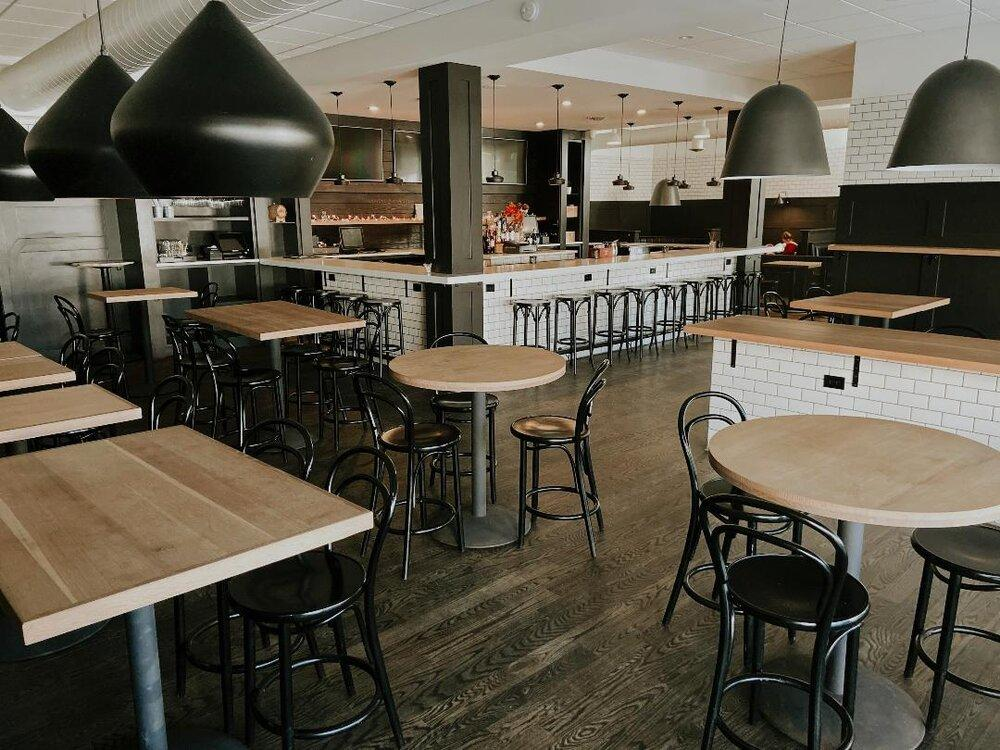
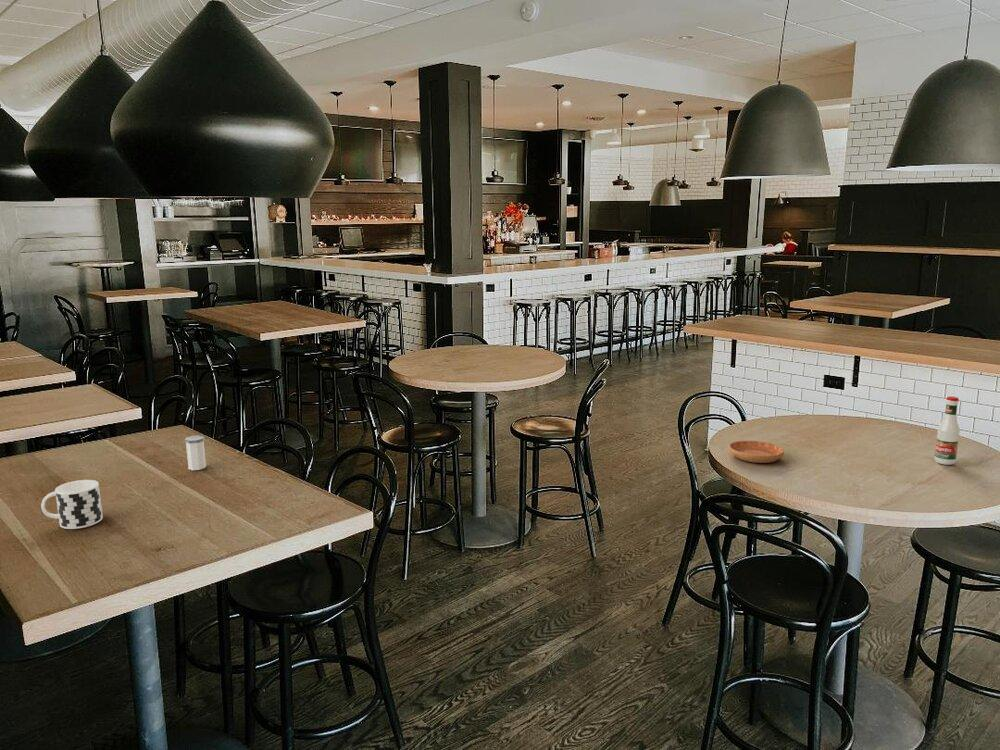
+ salt shaker [184,435,207,471]
+ tabasco sauce [934,396,961,466]
+ cup [41,479,104,530]
+ saucer [728,440,785,464]
